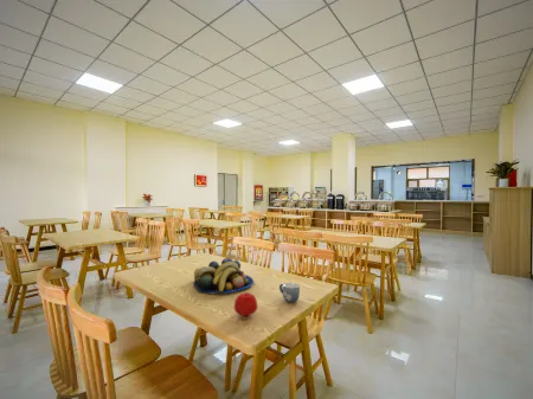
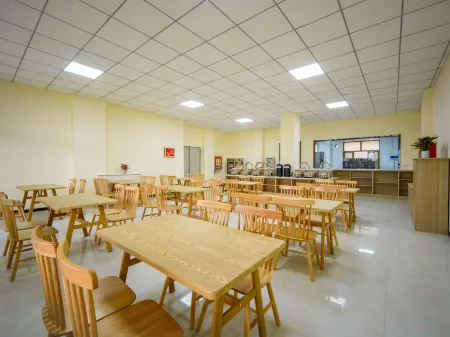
- mug [278,282,301,303]
- apple [233,291,258,317]
- fruit bowl [193,257,255,296]
